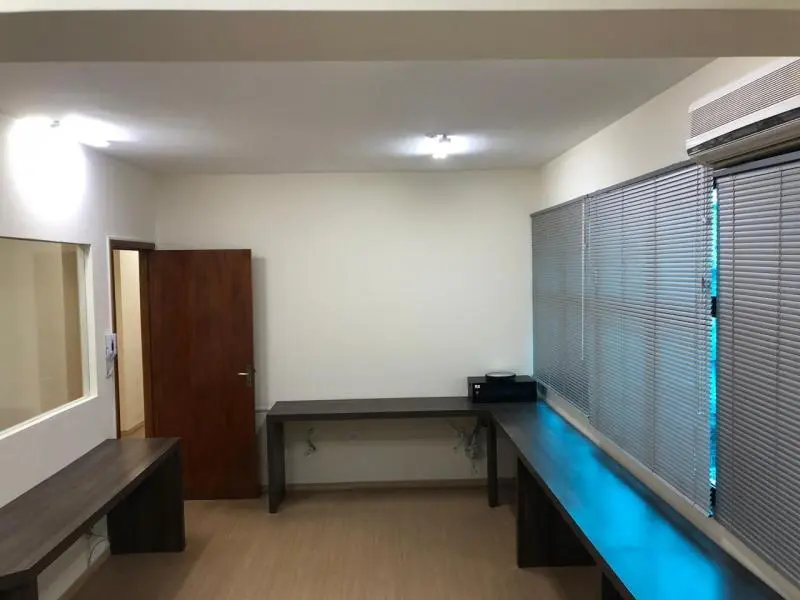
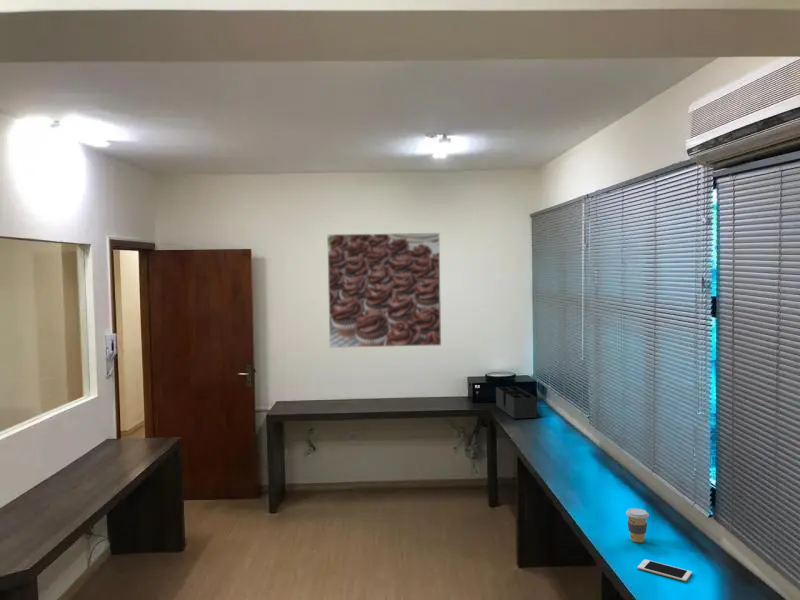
+ cell phone [637,558,693,582]
+ desk organizer [495,386,538,420]
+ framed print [326,232,442,349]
+ coffee cup [625,507,650,543]
